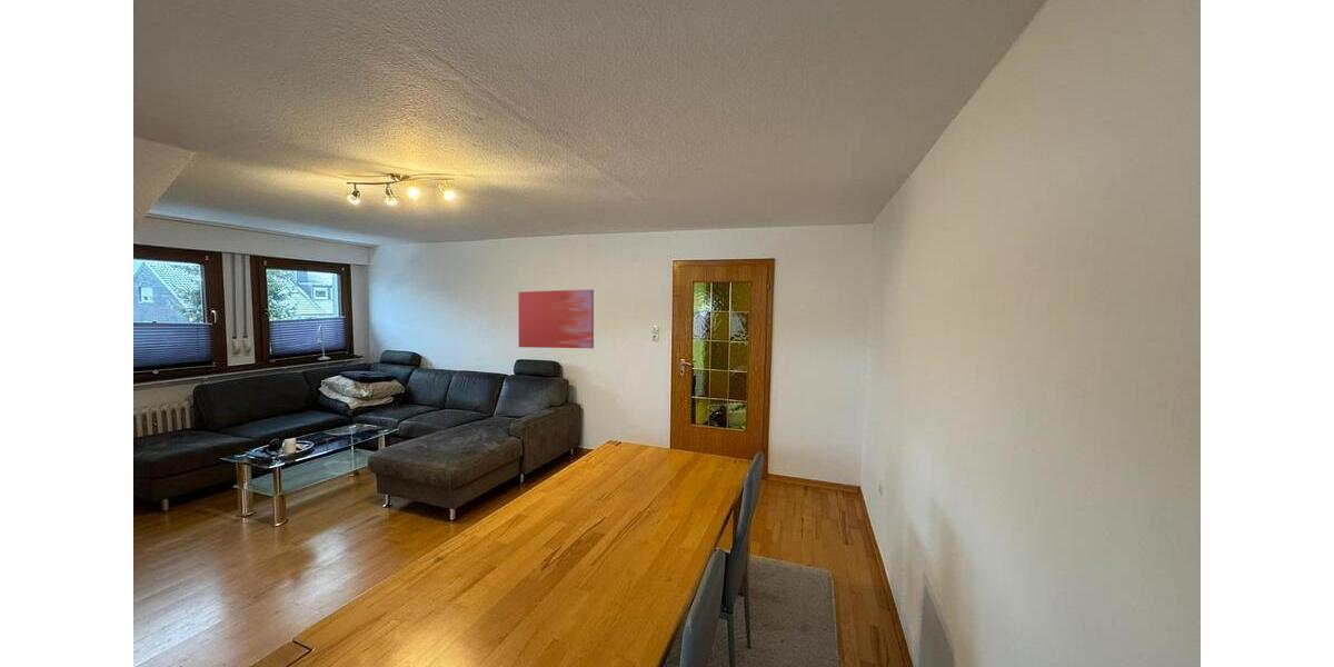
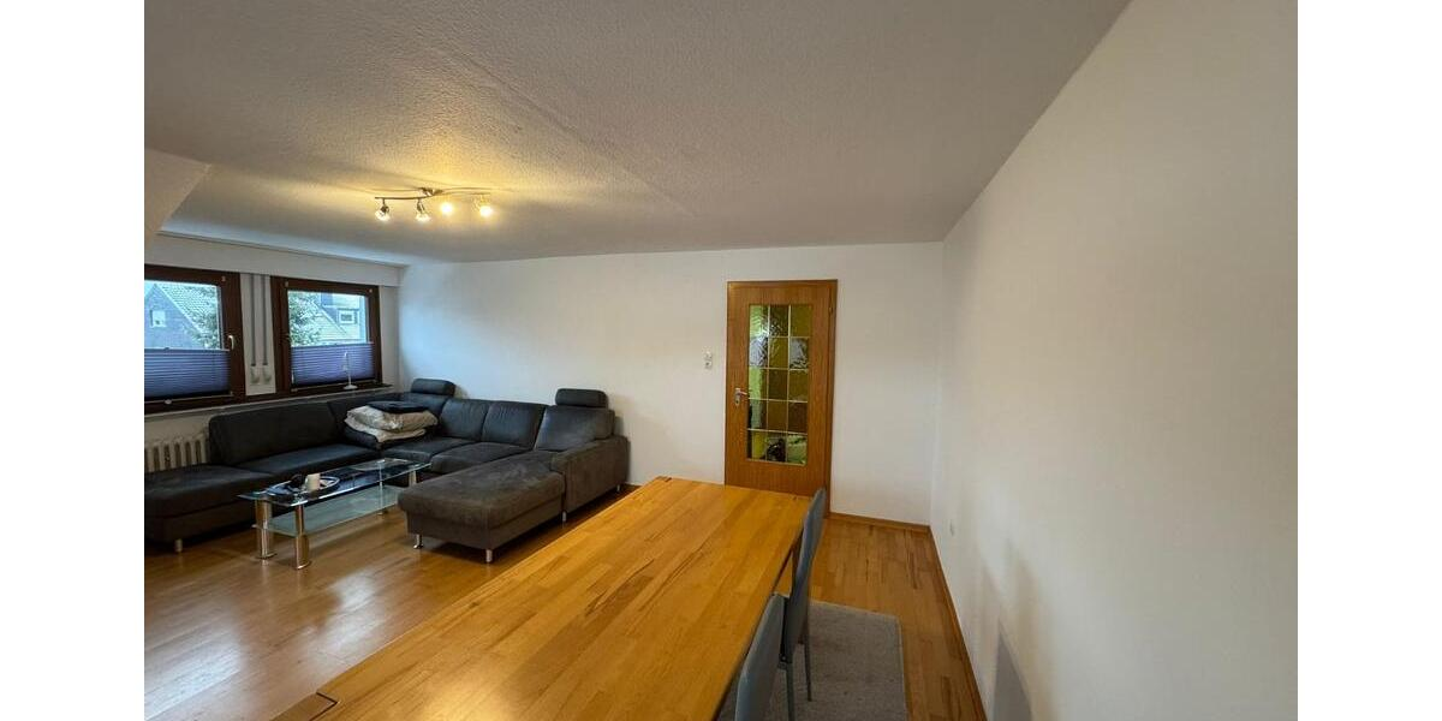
- wall art [517,289,595,349]
